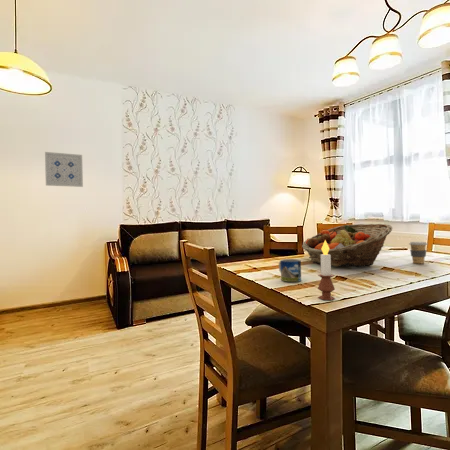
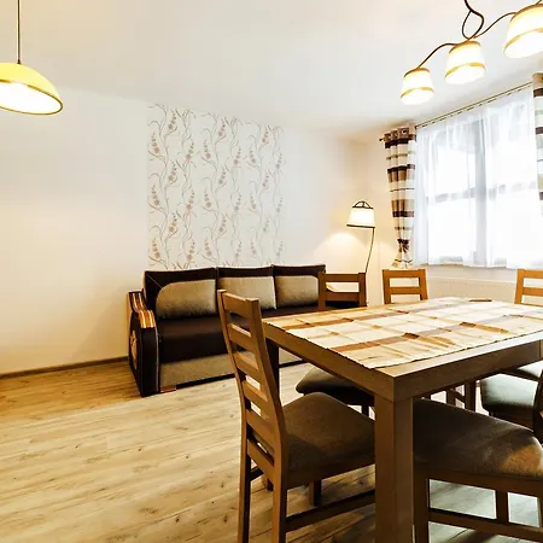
- coffee cup [408,241,428,264]
- fruit basket [301,223,393,268]
- wall art [44,151,84,188]
- mug [278,258,302,283]
- candle [317,240,336,301]
